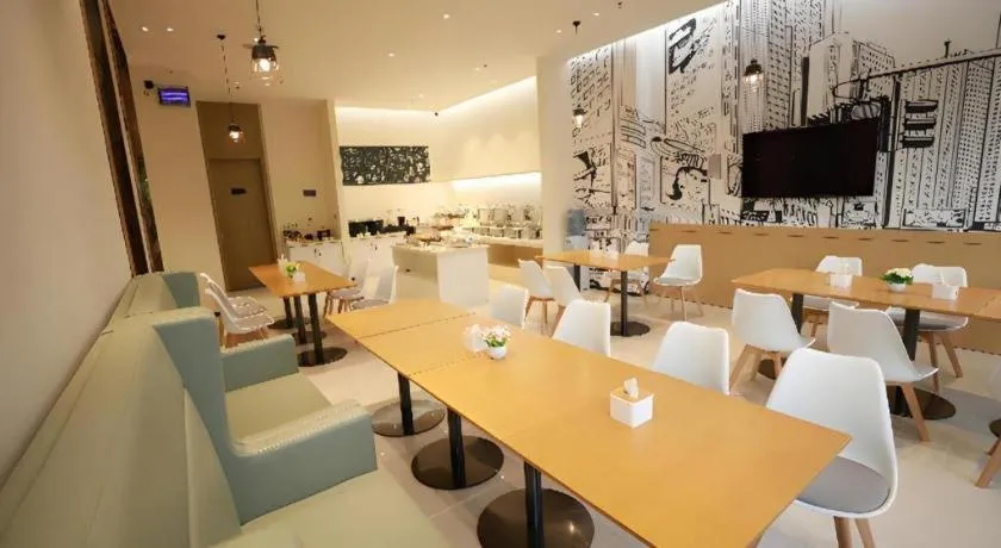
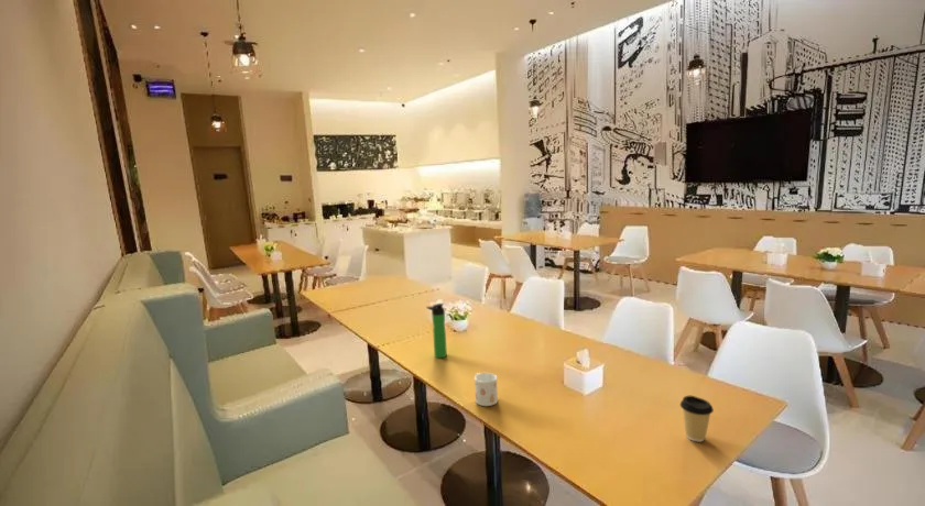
+ bottle [425,302,448,359]
+ mug [474,372,499,407]
+ coffee cup [679,395,715,443]
